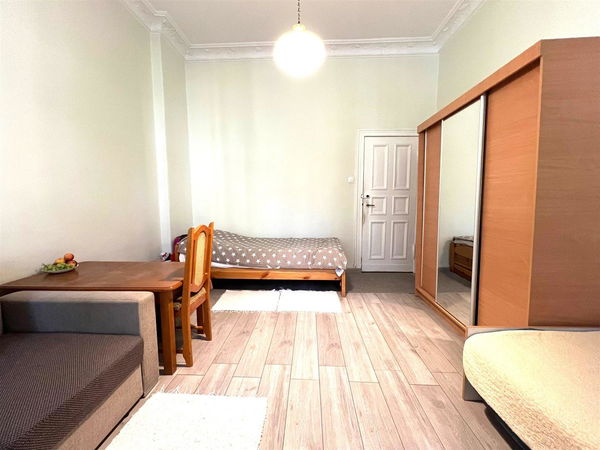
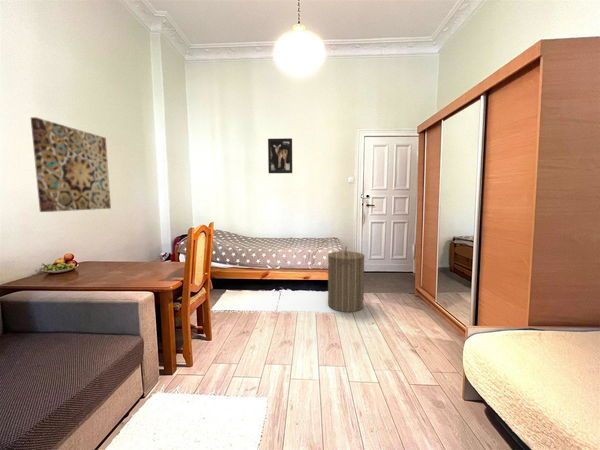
+ wall art [267,137,293,174]
+ laundry hamper [327,246,366,313]
+ wall art [30,116,112,213]
